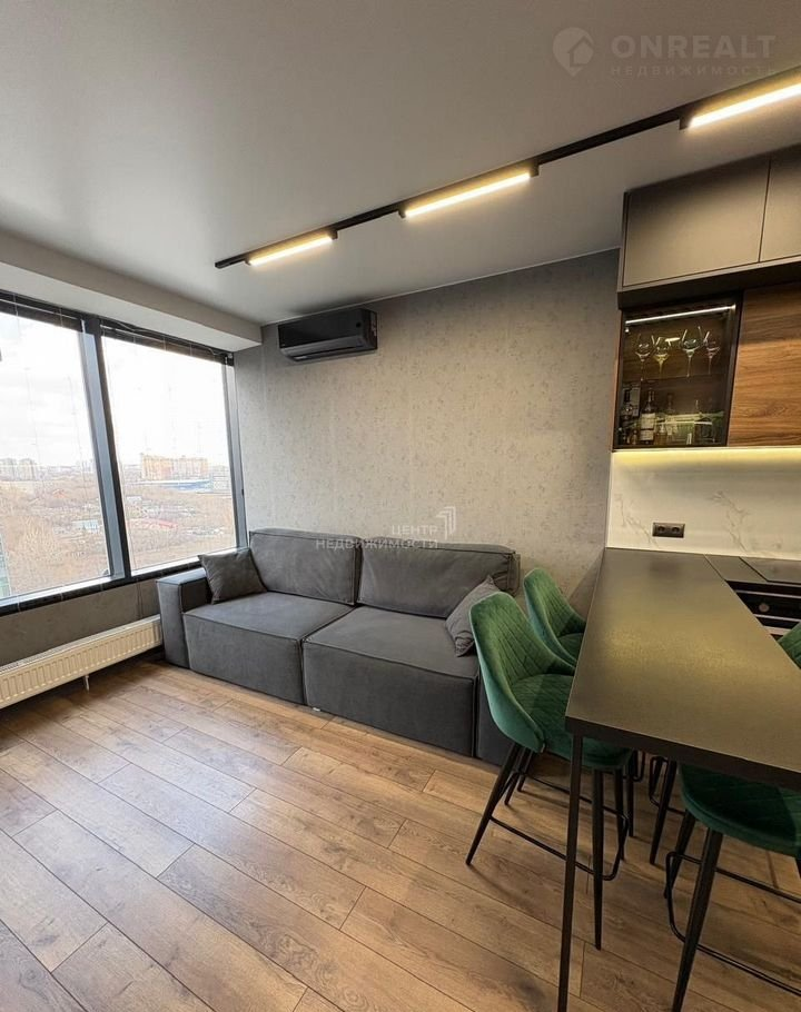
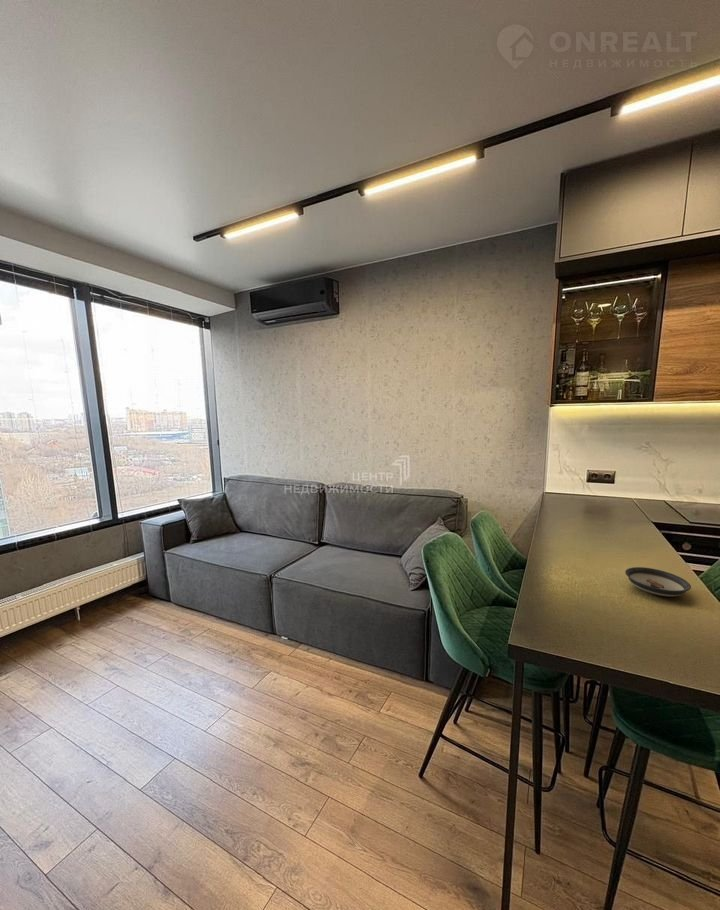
+ saucer [624,566,692,598]
